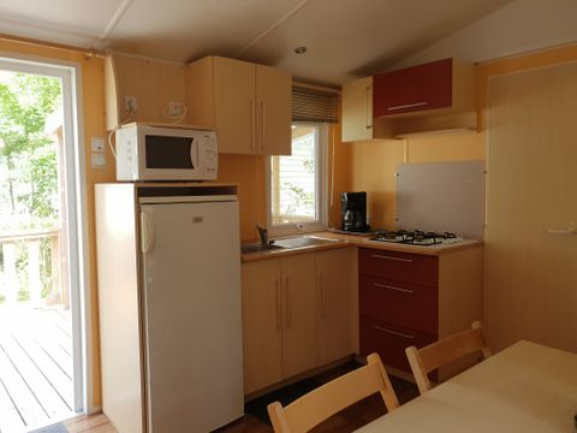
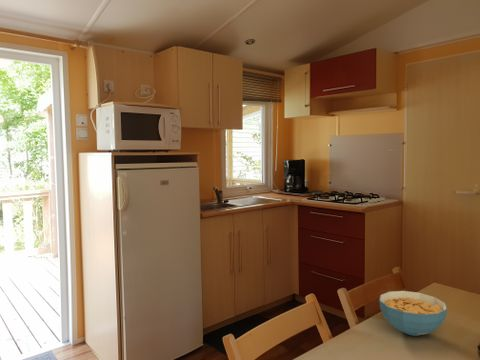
+ cereal bowl [378,290,448,337]
